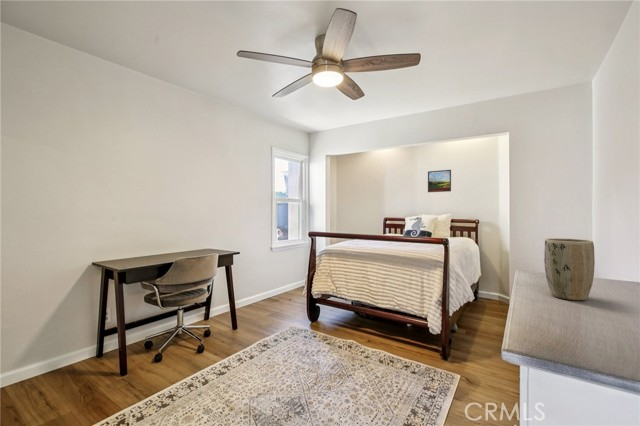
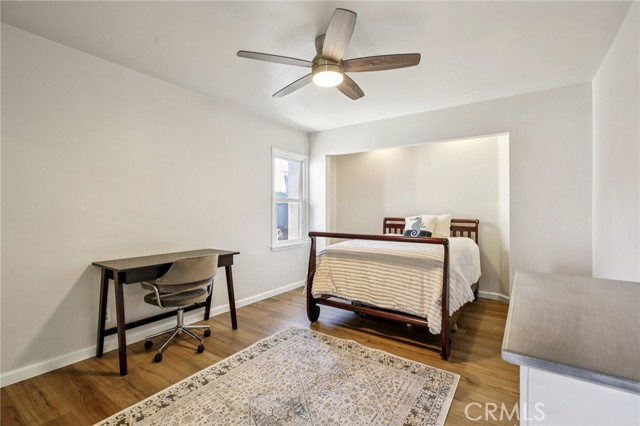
- plant pot [543,237,596,301]
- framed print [427,169,452,193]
